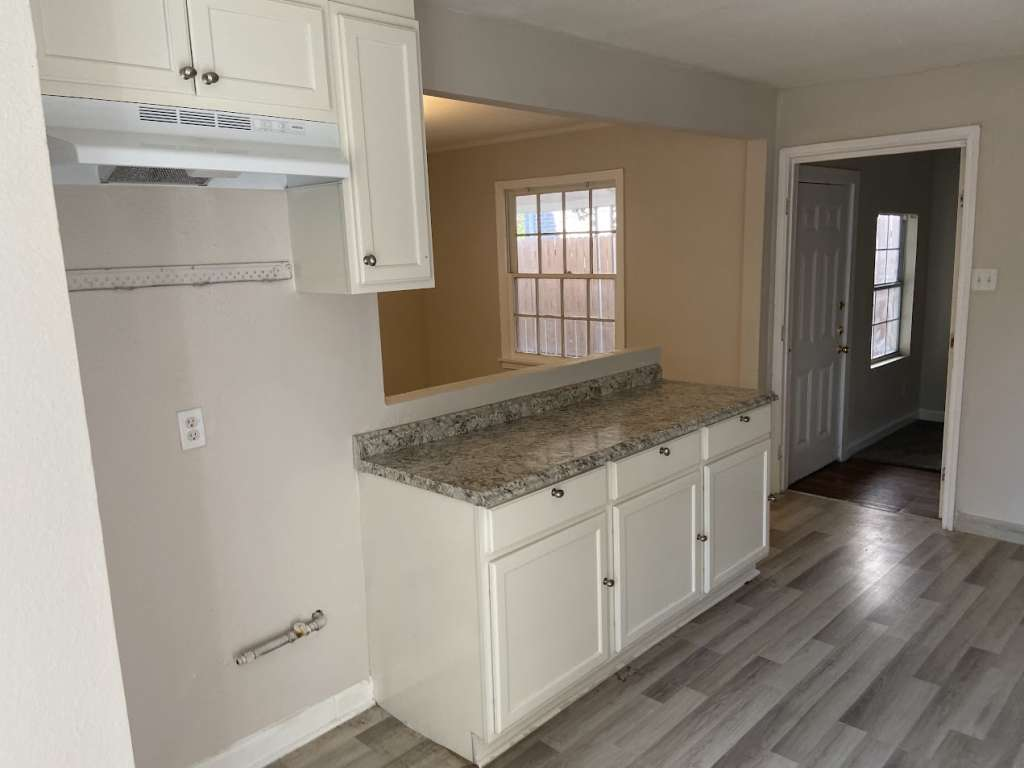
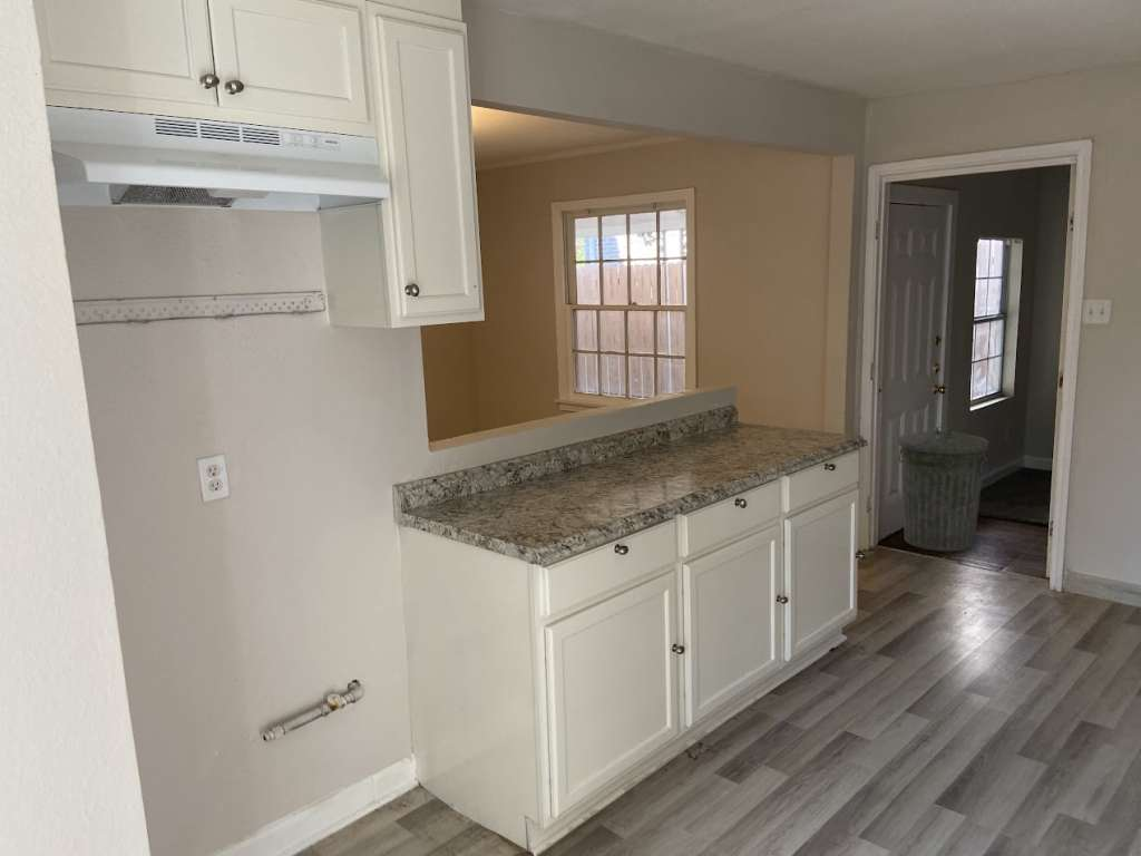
+ trash can [897,426,989,552]
